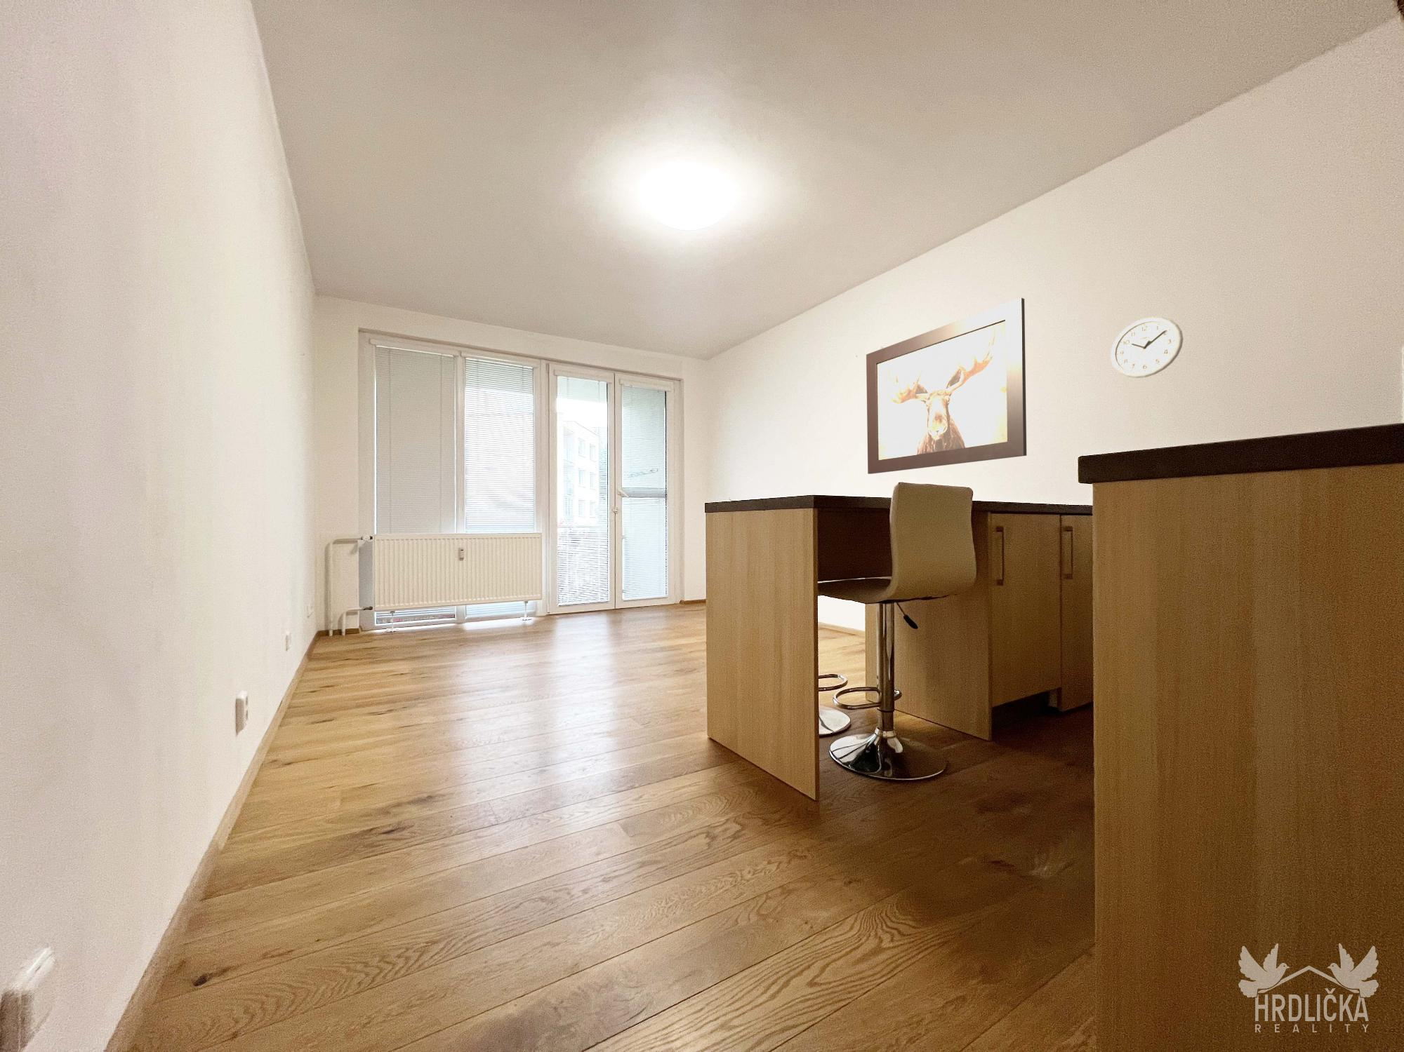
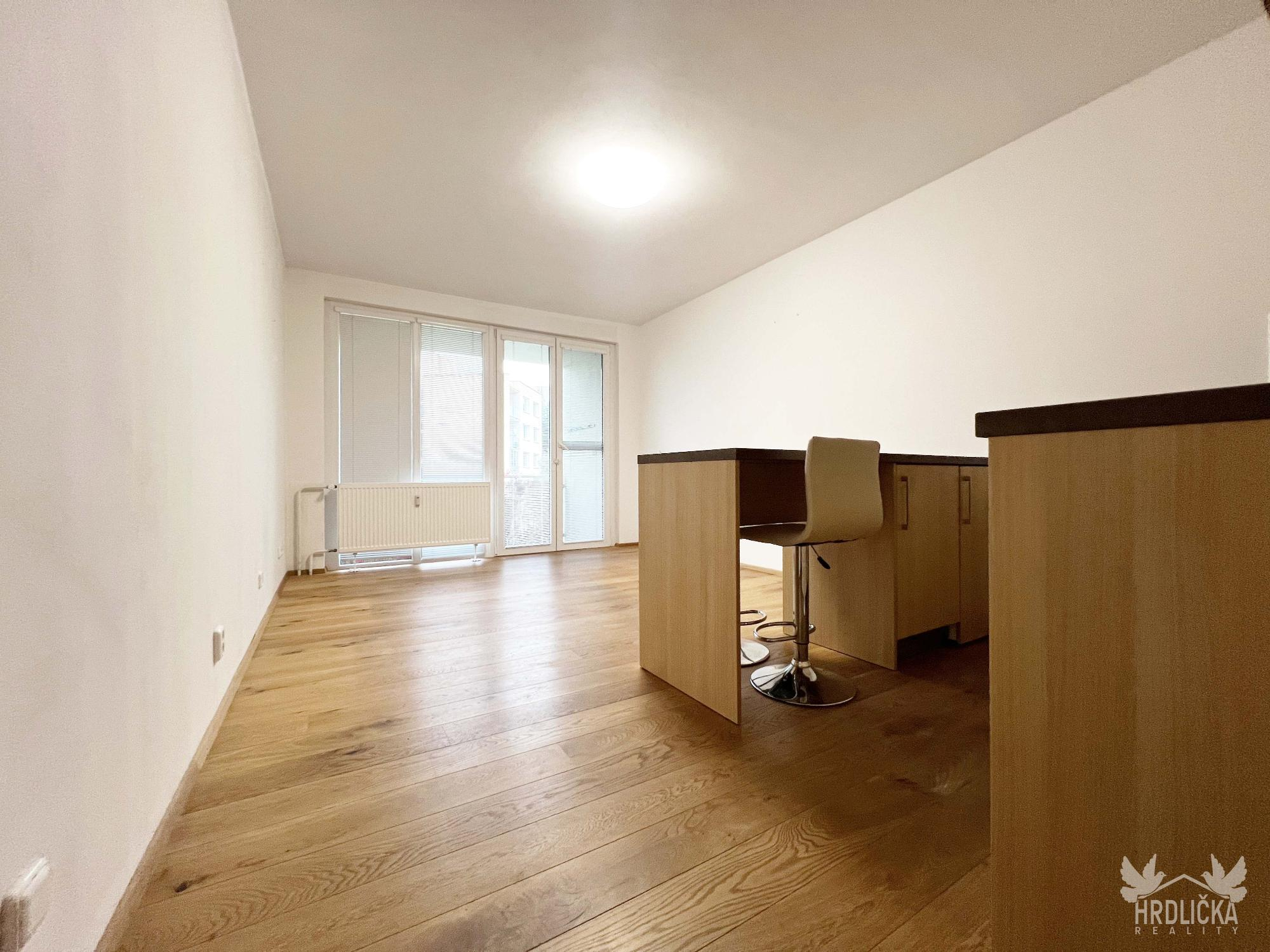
- wall art [866,297,1027,475]
- wall clock [1110,316,1184,379]
